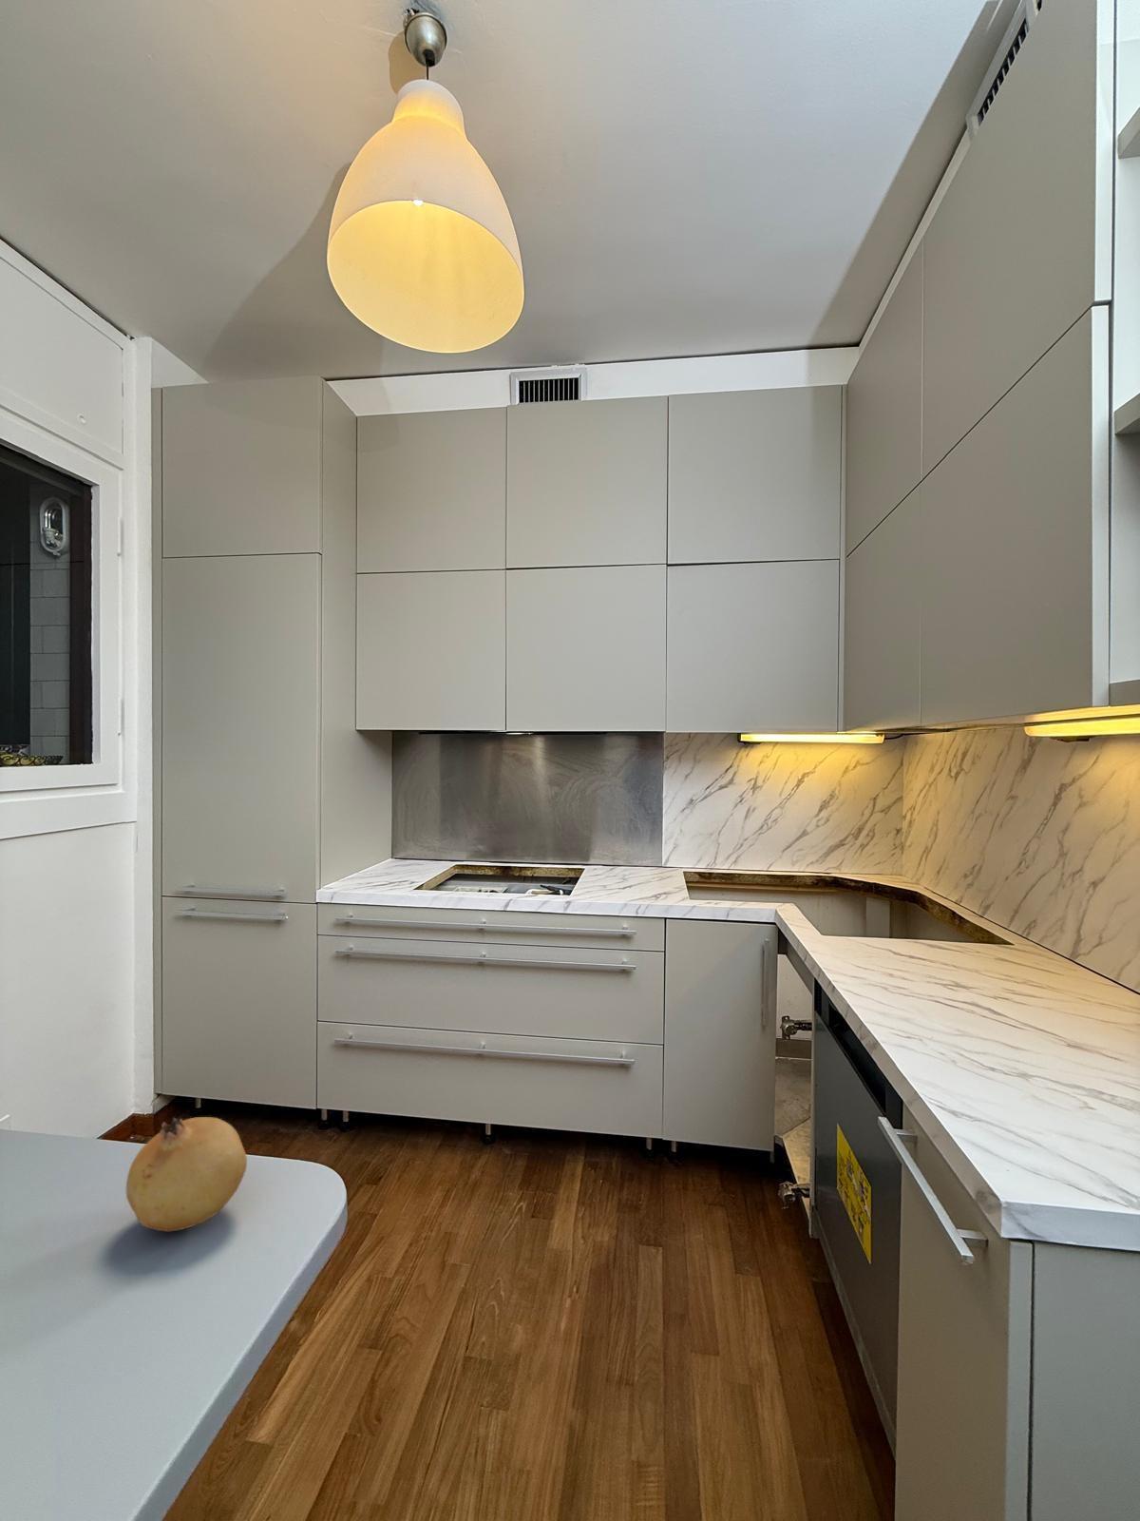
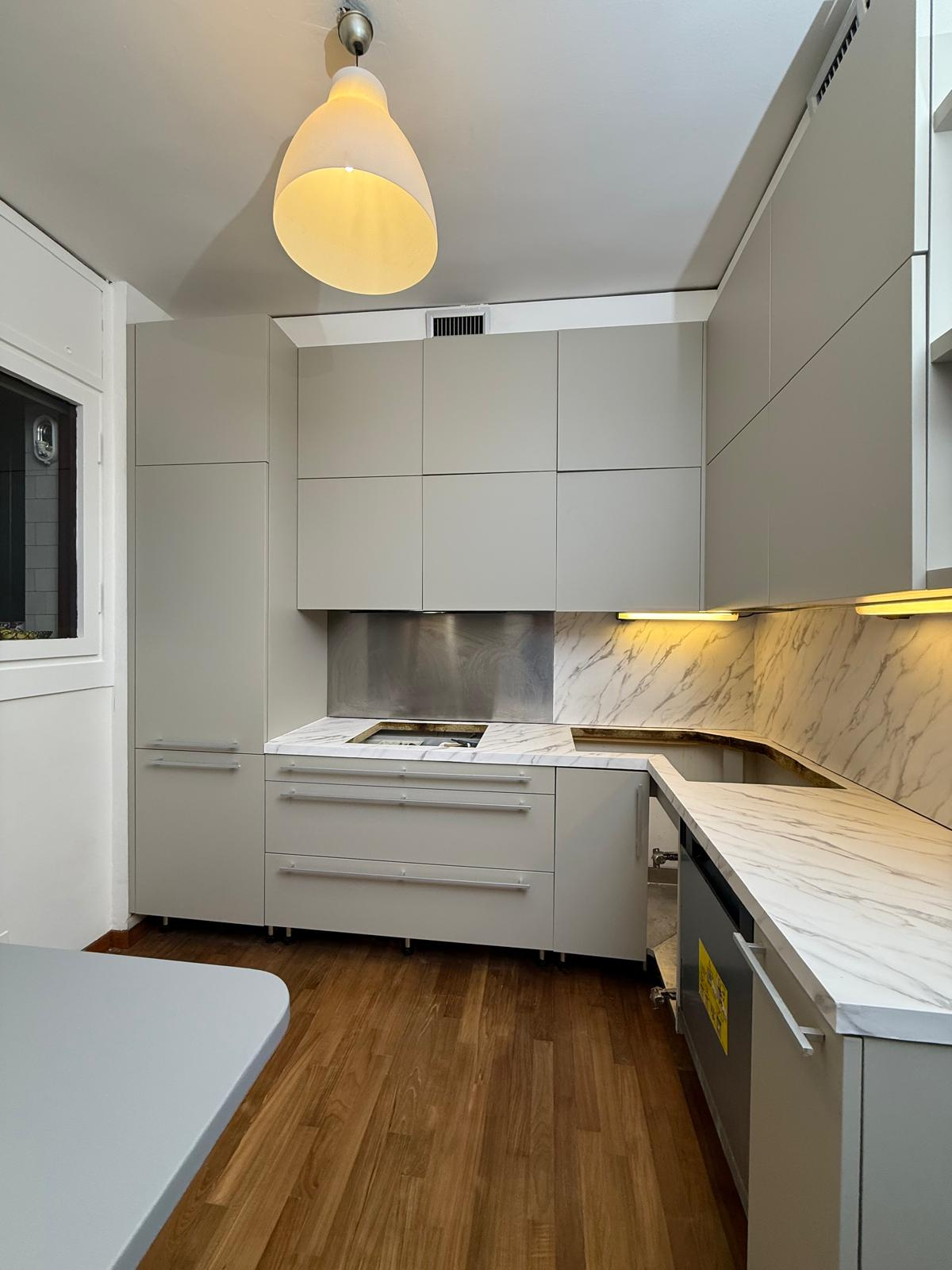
- fruit [126,1116,248,1232]
